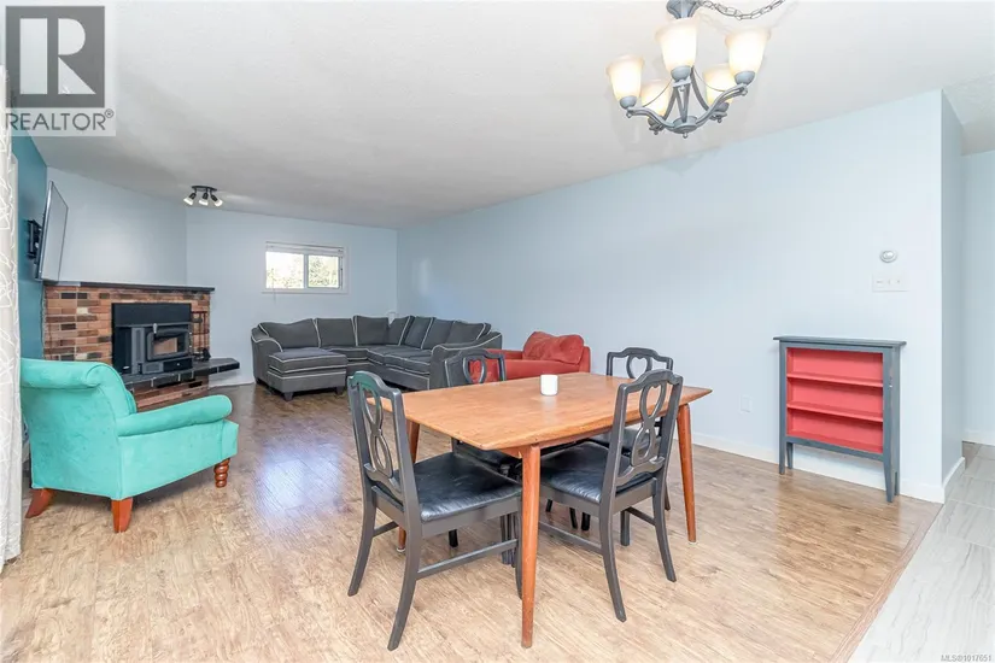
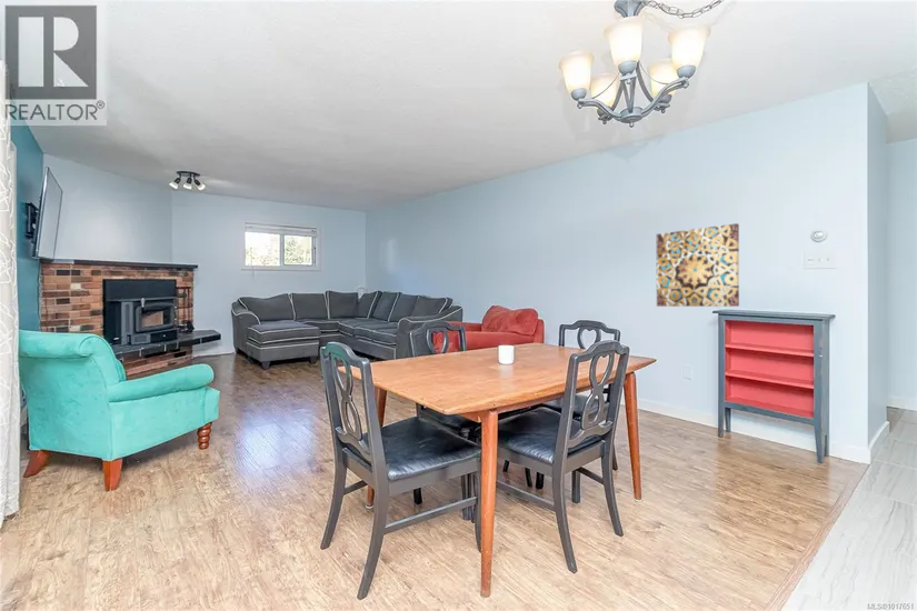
+ wall art [656,222,740,308]
